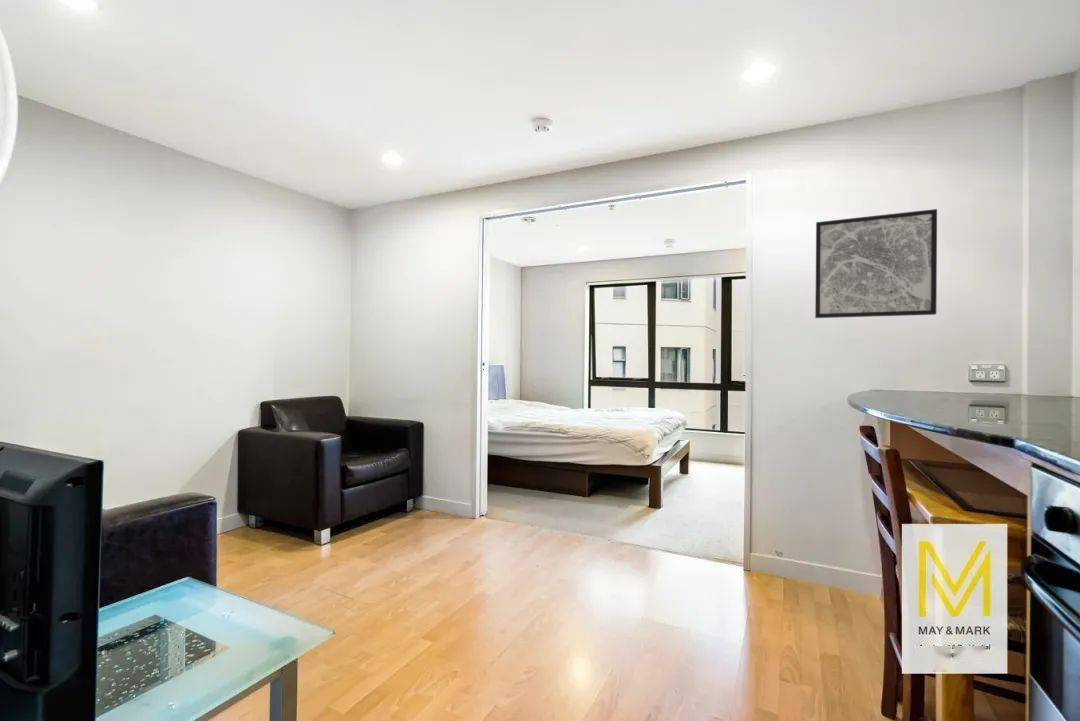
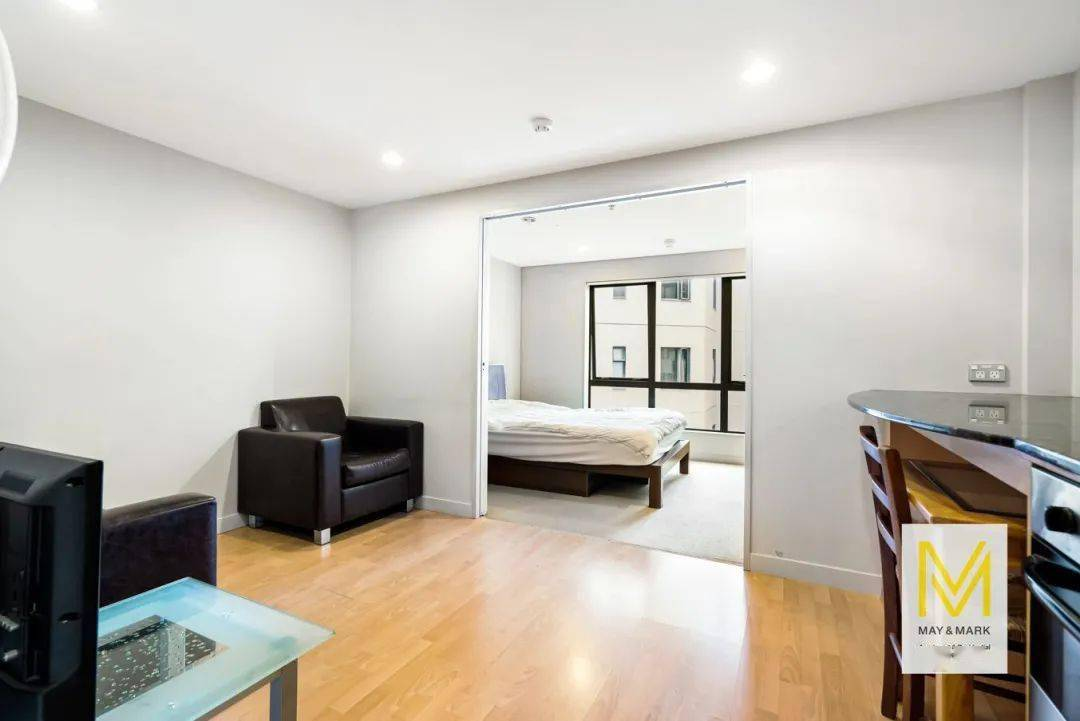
- wall art [814,208,938,319]
